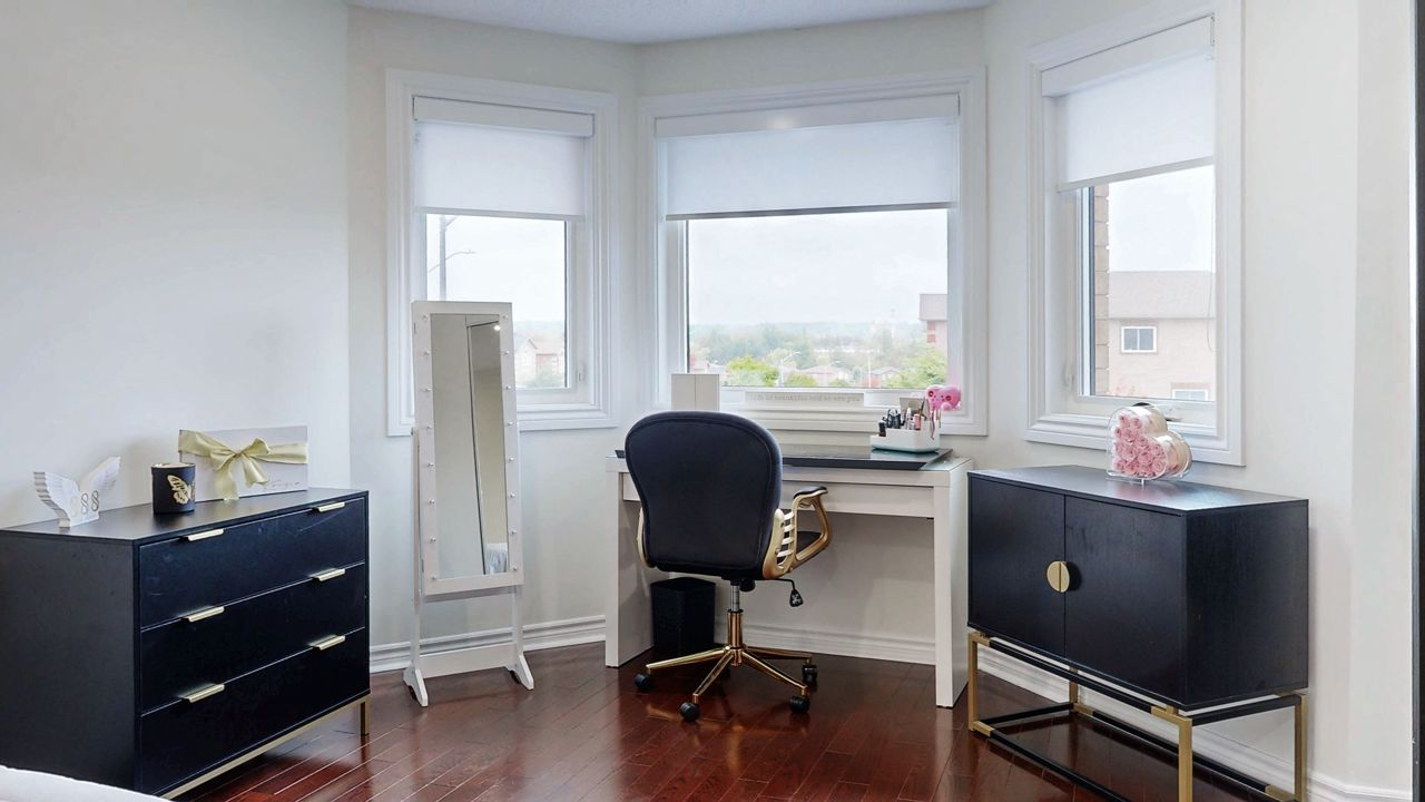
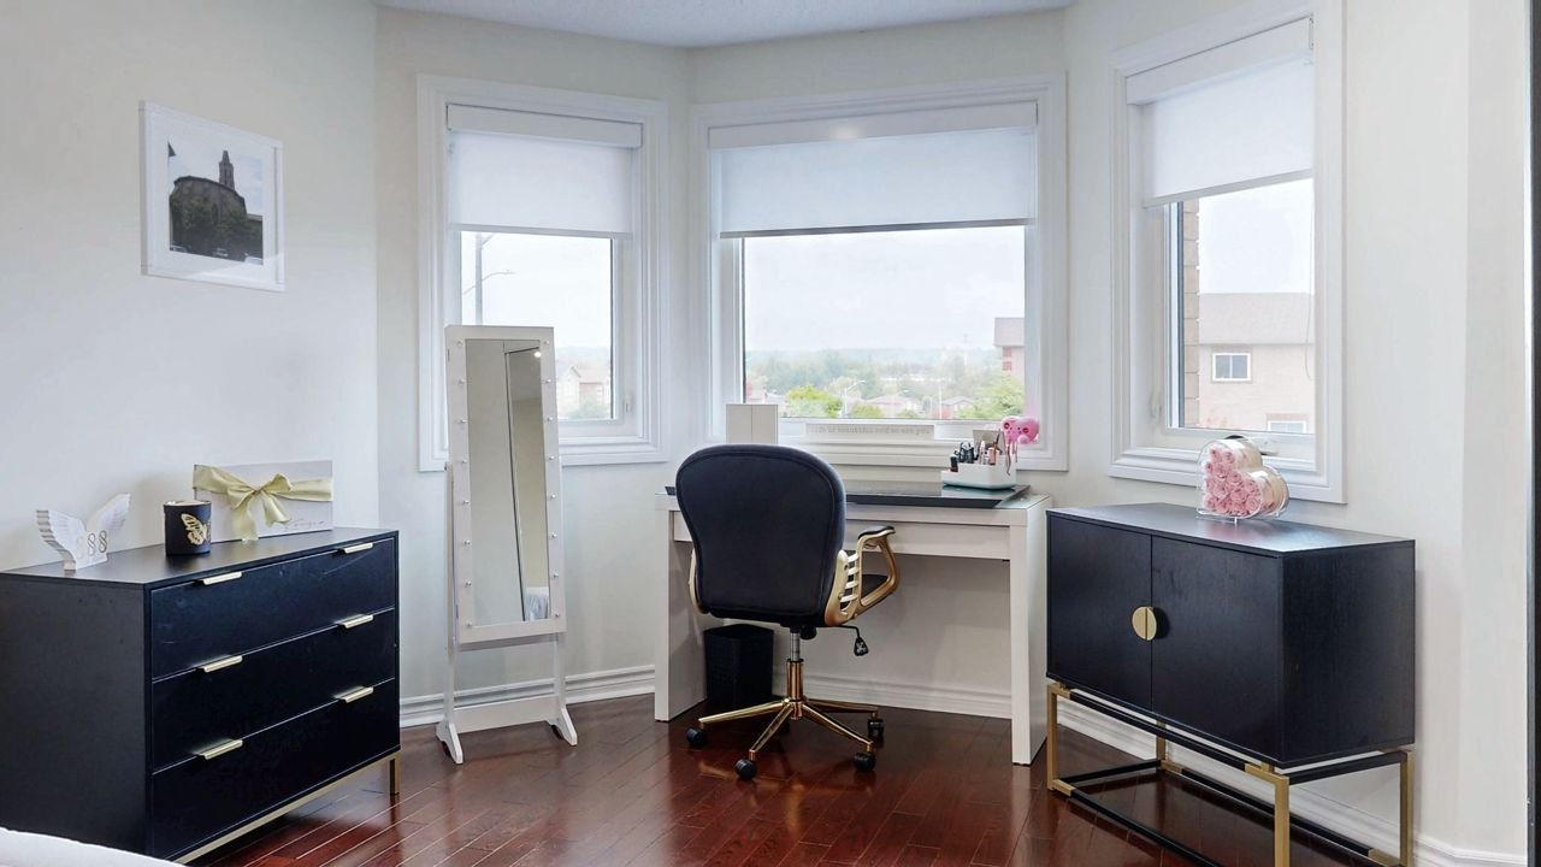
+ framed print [137,99,285,294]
